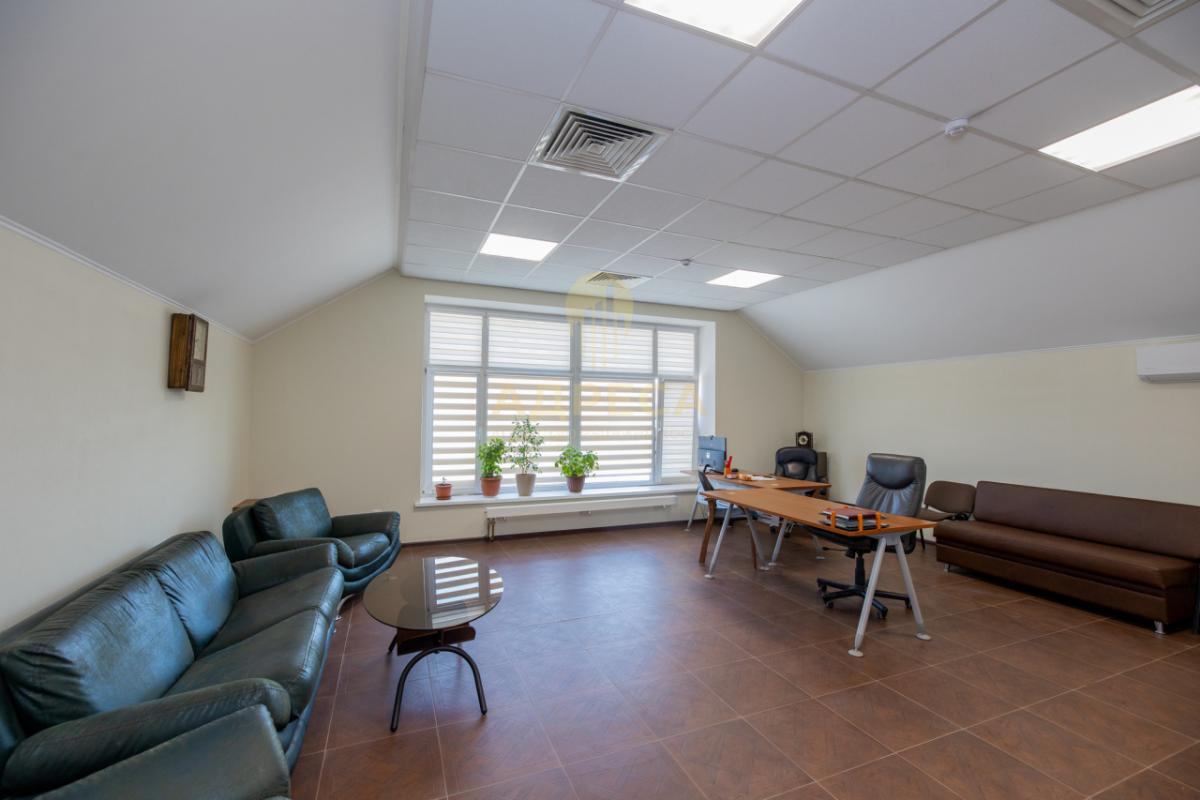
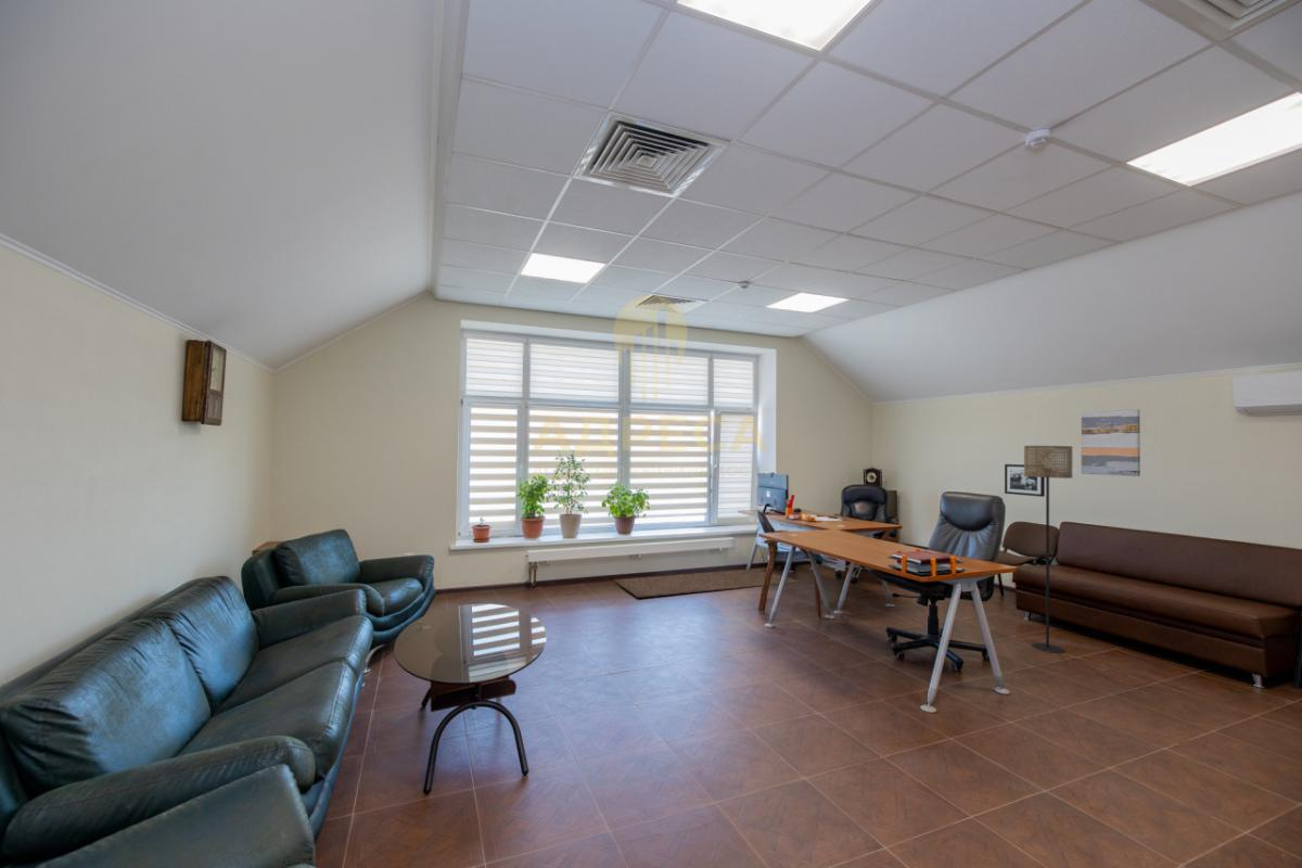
+ picture frame [1004,463,1046,498]
+ floor lamp [1023,445,1073,654]
+ wall art [1081,408,1141,477]
+ rug [612,565,813,599]
